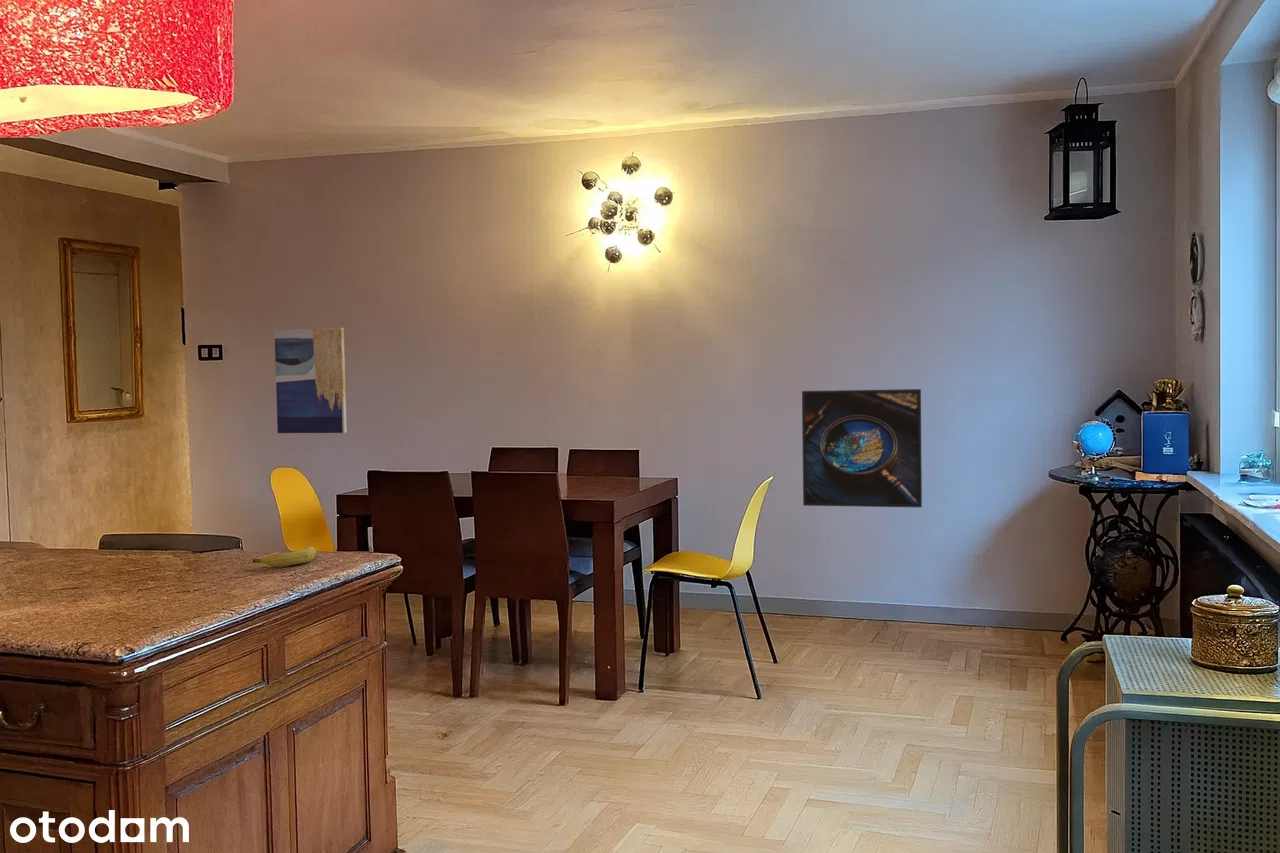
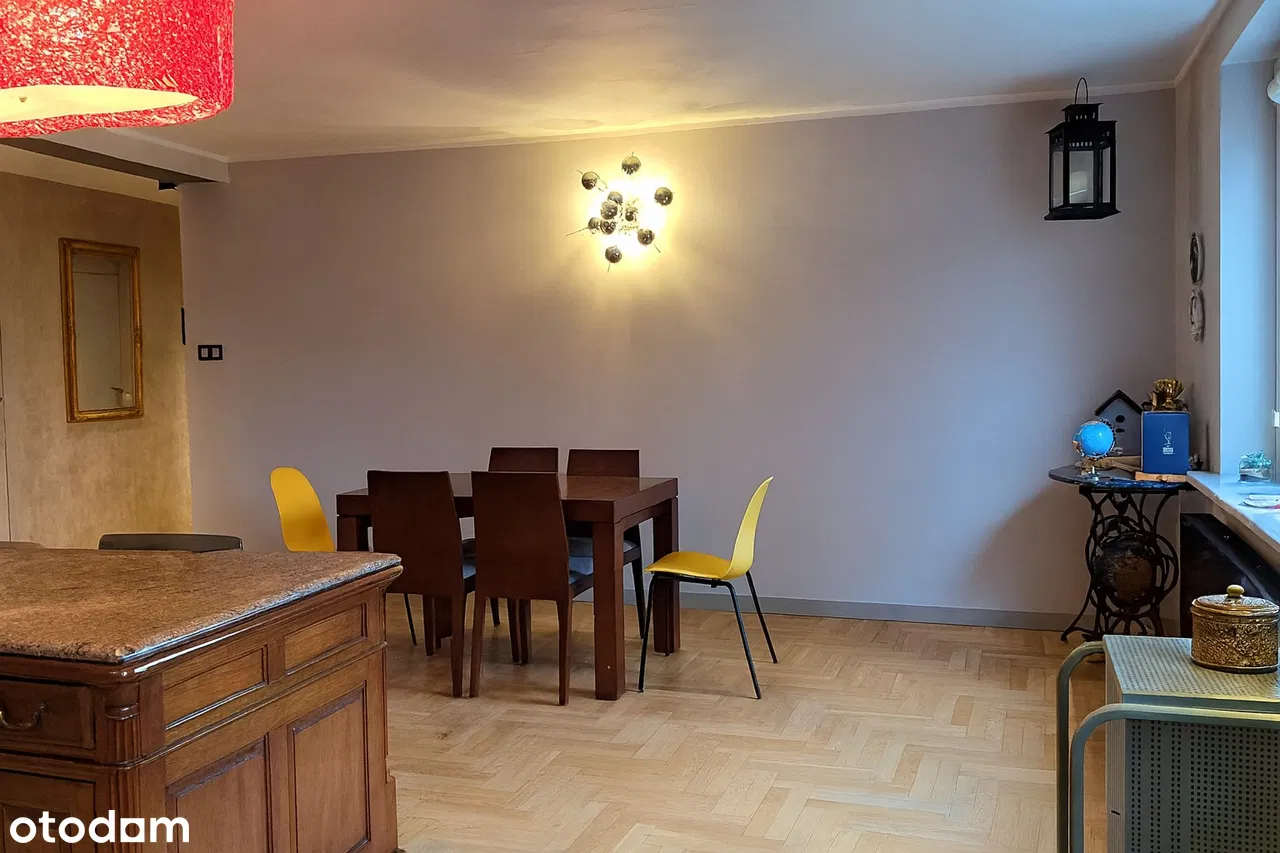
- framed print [801,388,923,508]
- fruit [252,545,317,567]
- wall art [273,327,348,434]
